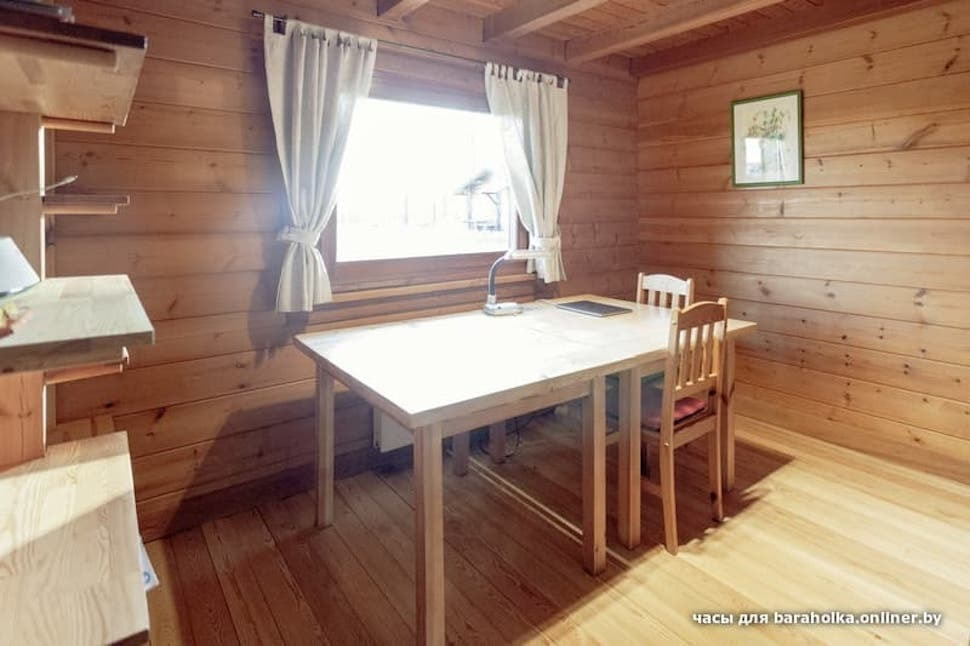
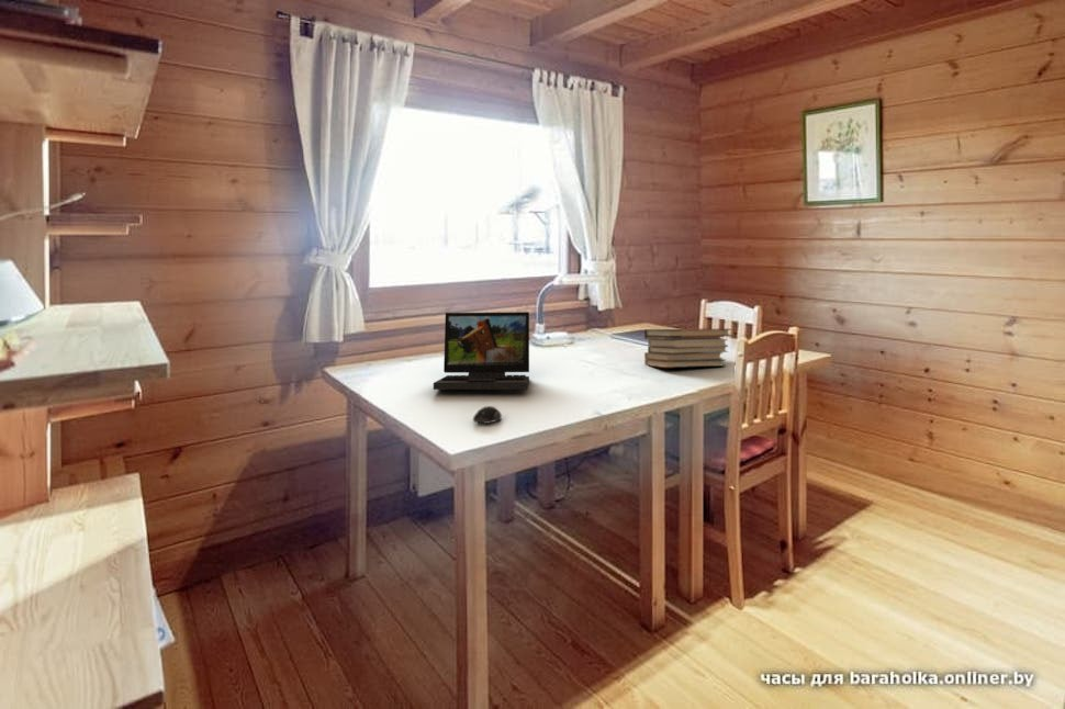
+ book stack [643,327,732,369]
+ laptop [433,311,530,391]
+ computer mouse [472,405,503,425]
